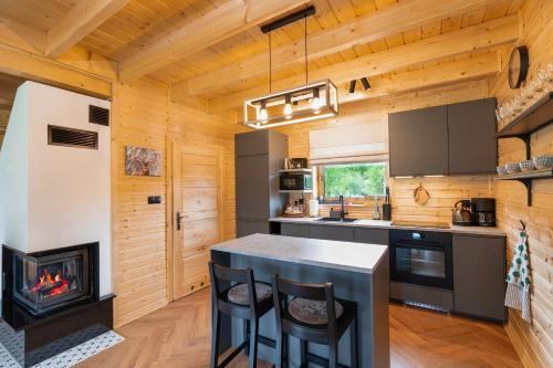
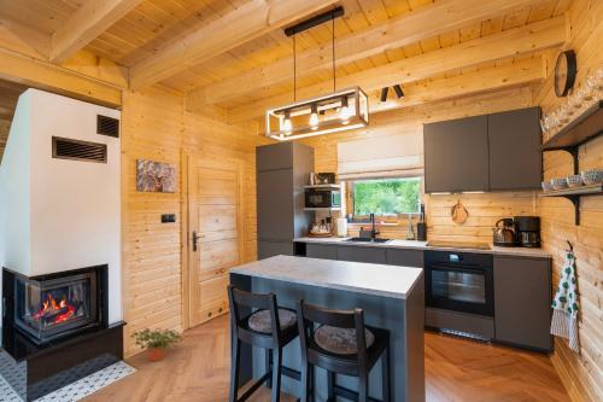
+ potted plant [129,326,186,362]
